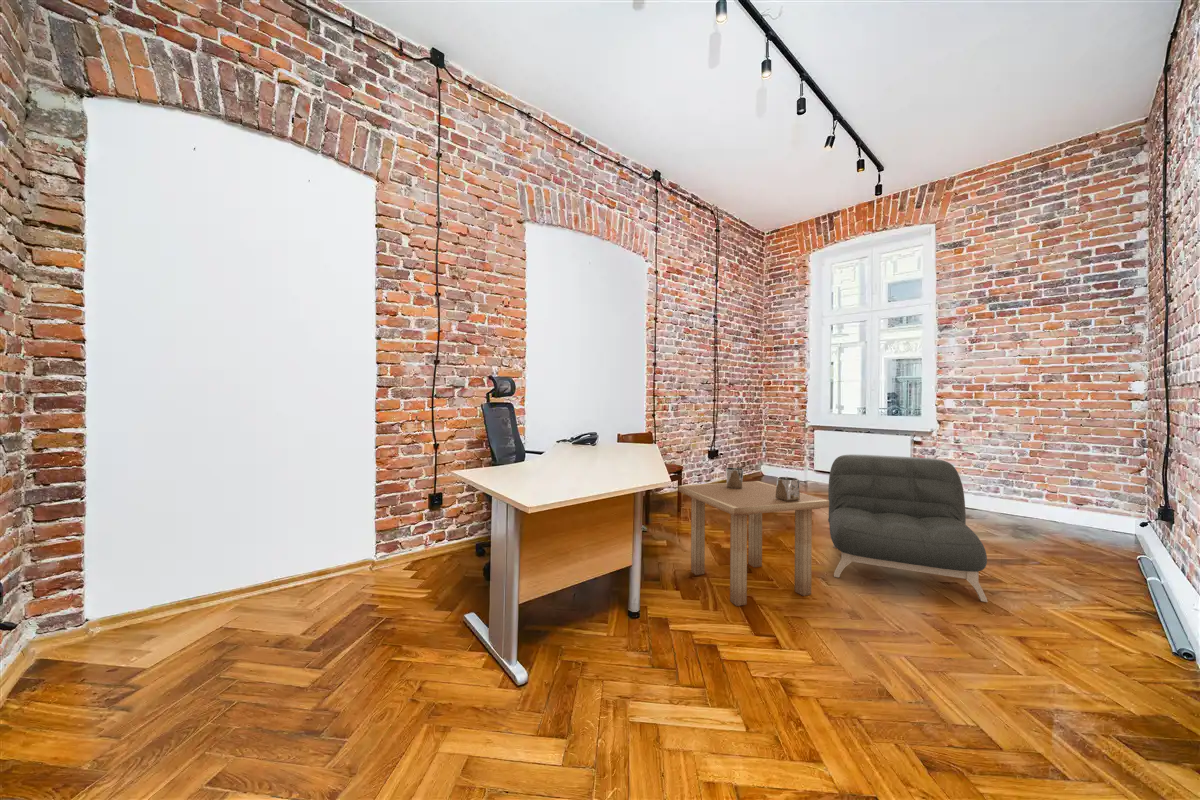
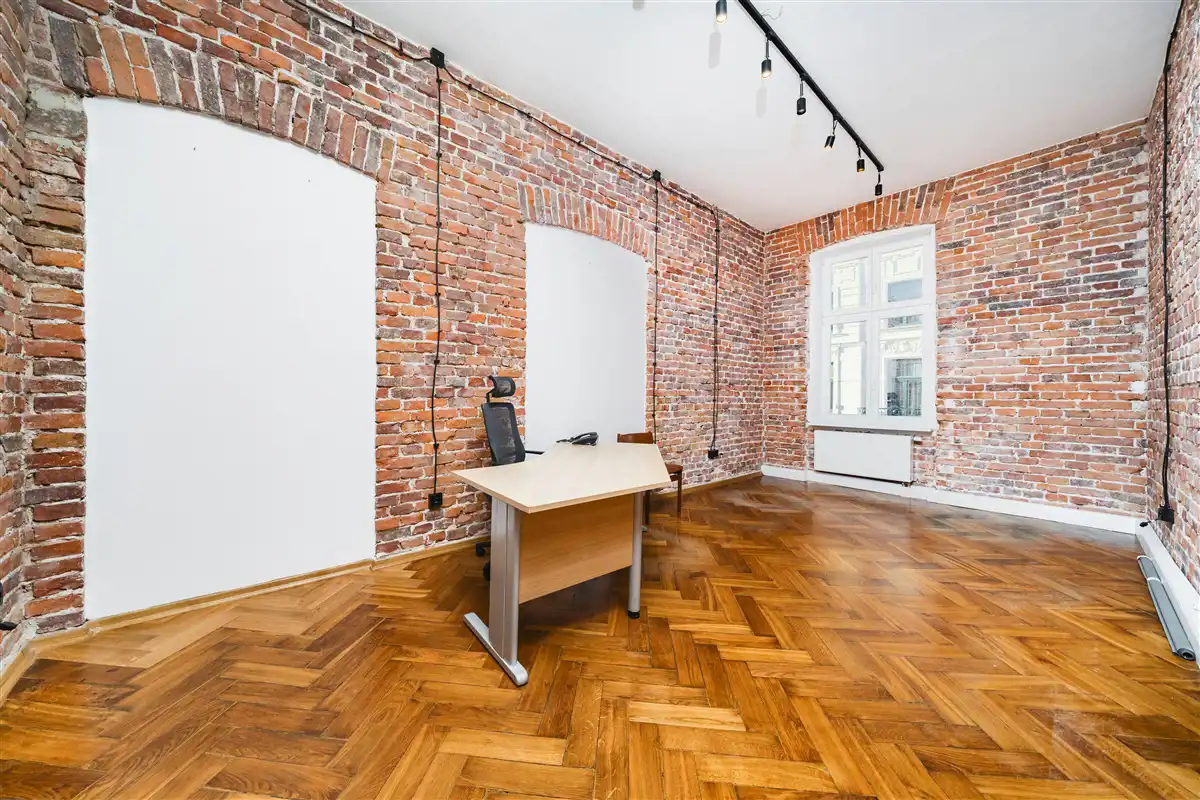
- side table [677,467,829,607]
- armchair [827,454,989,603]
